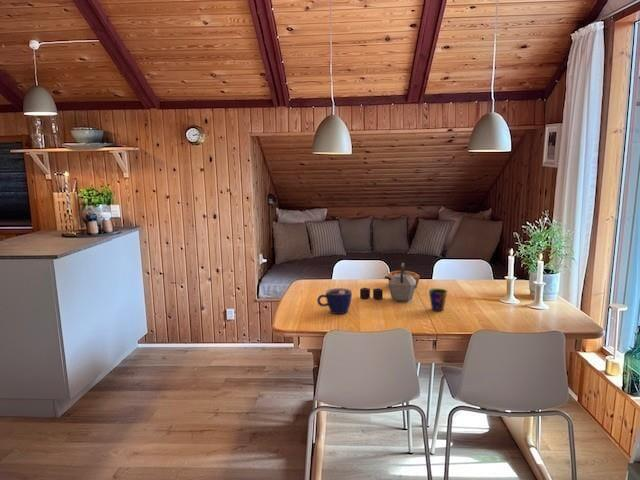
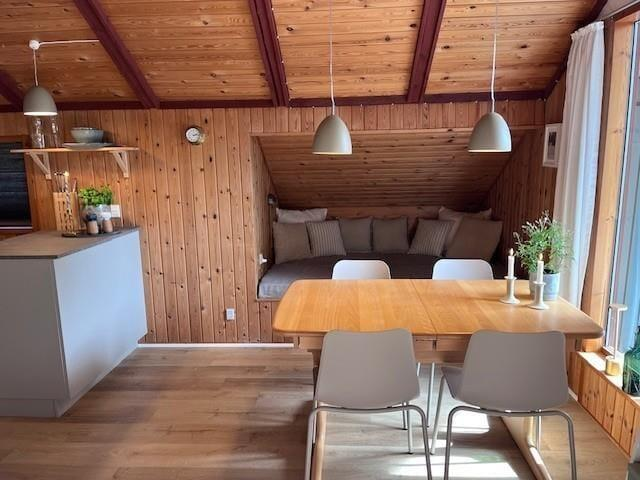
- pastry [387,270,421,289]
- cup [316,287,353,315]
- kettle [359,262,416,302]
- cup [428,288,448,312]
